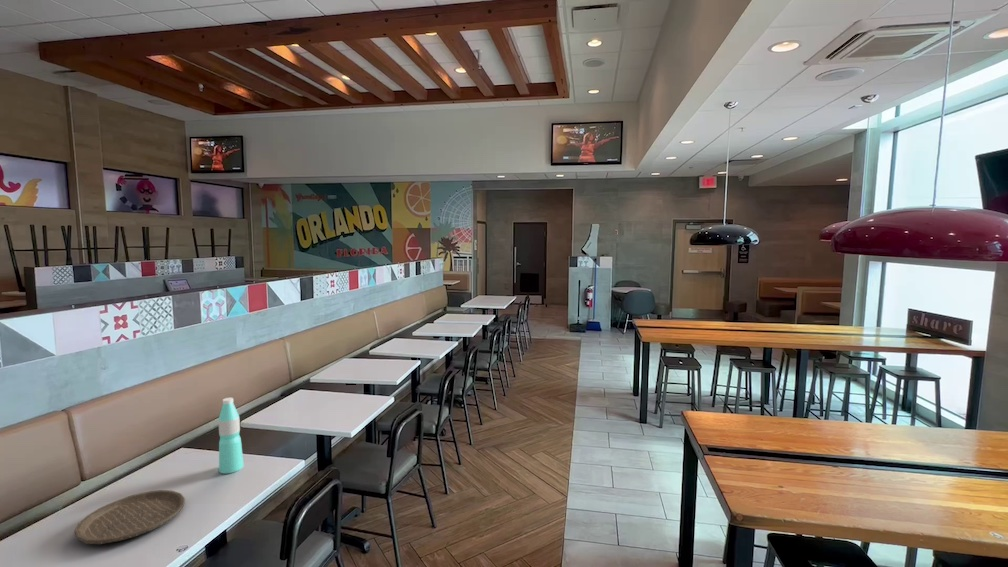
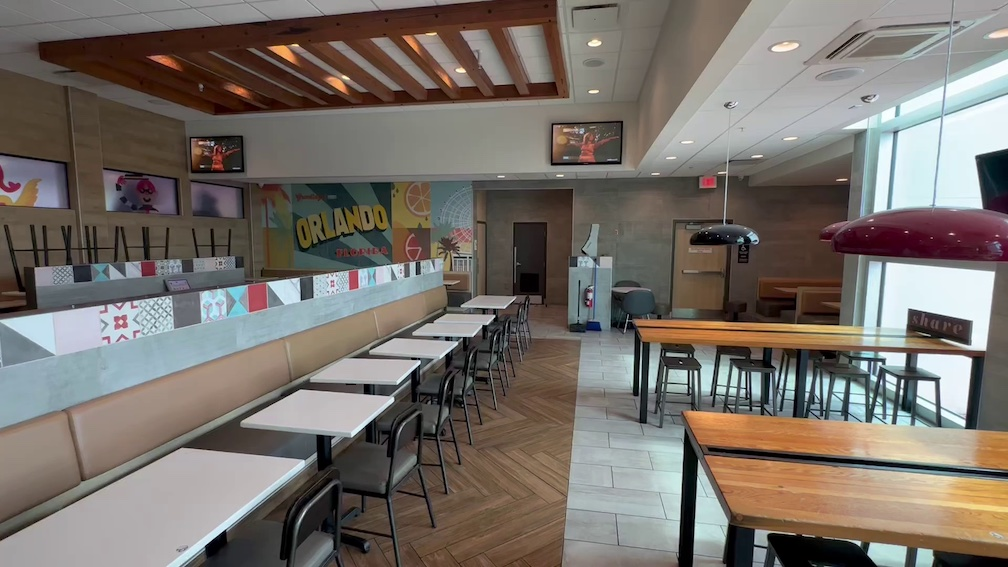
- water bottle [217,397,245,475]
- plate [73,489,186,545]
